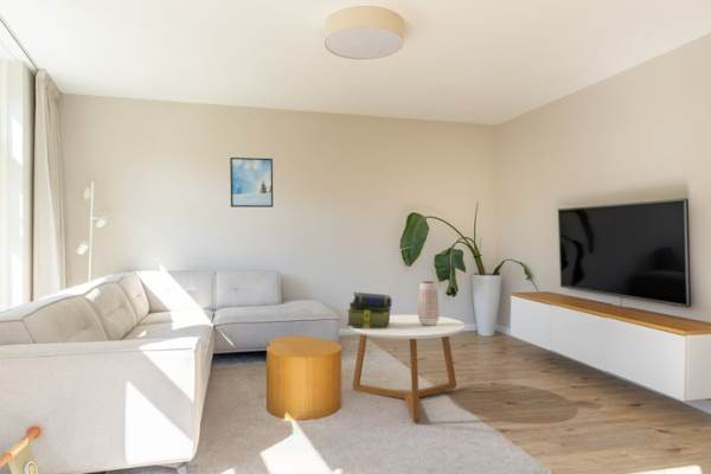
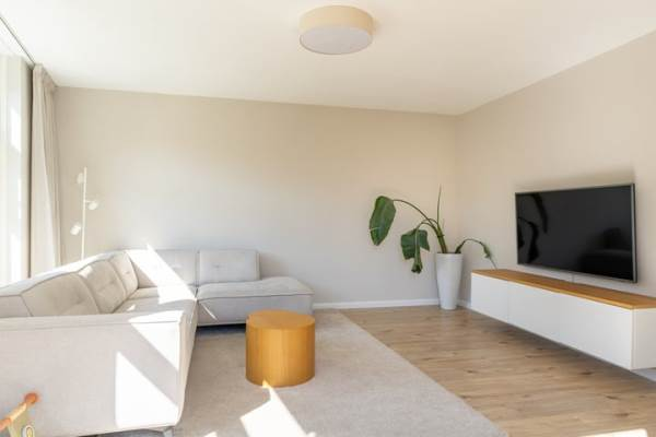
- coffee table [350,314,467,422]
- planter [417,281,440,326]
- stack of books [345,292,393,329]
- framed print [229,156,274,209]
